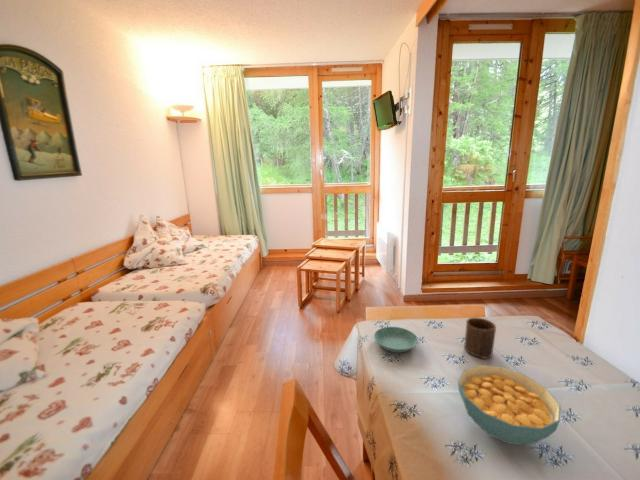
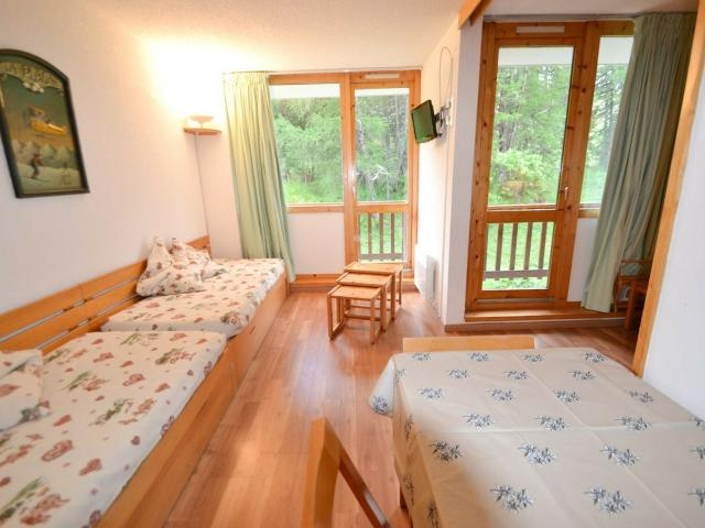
- cereal bowl [457,364,562,446]
- saucer [373,326,419,354]
- cup [463,317,497,360]
